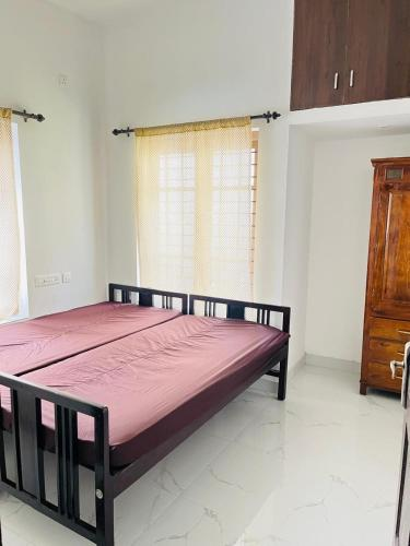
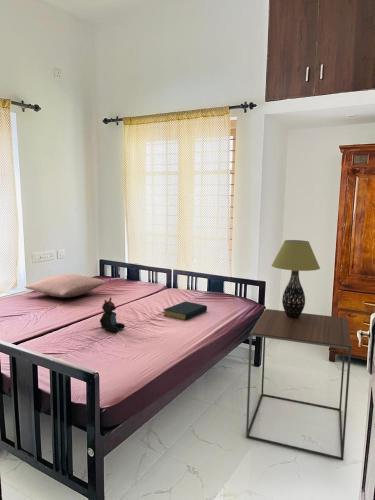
+ table lamp [271,239,321,318]
+ side table [245,308,353,462]
+ pillow [24,273,107,298]
+ hardback book [162,300,208,321]
+ teddy bear [99,297,126,334]
